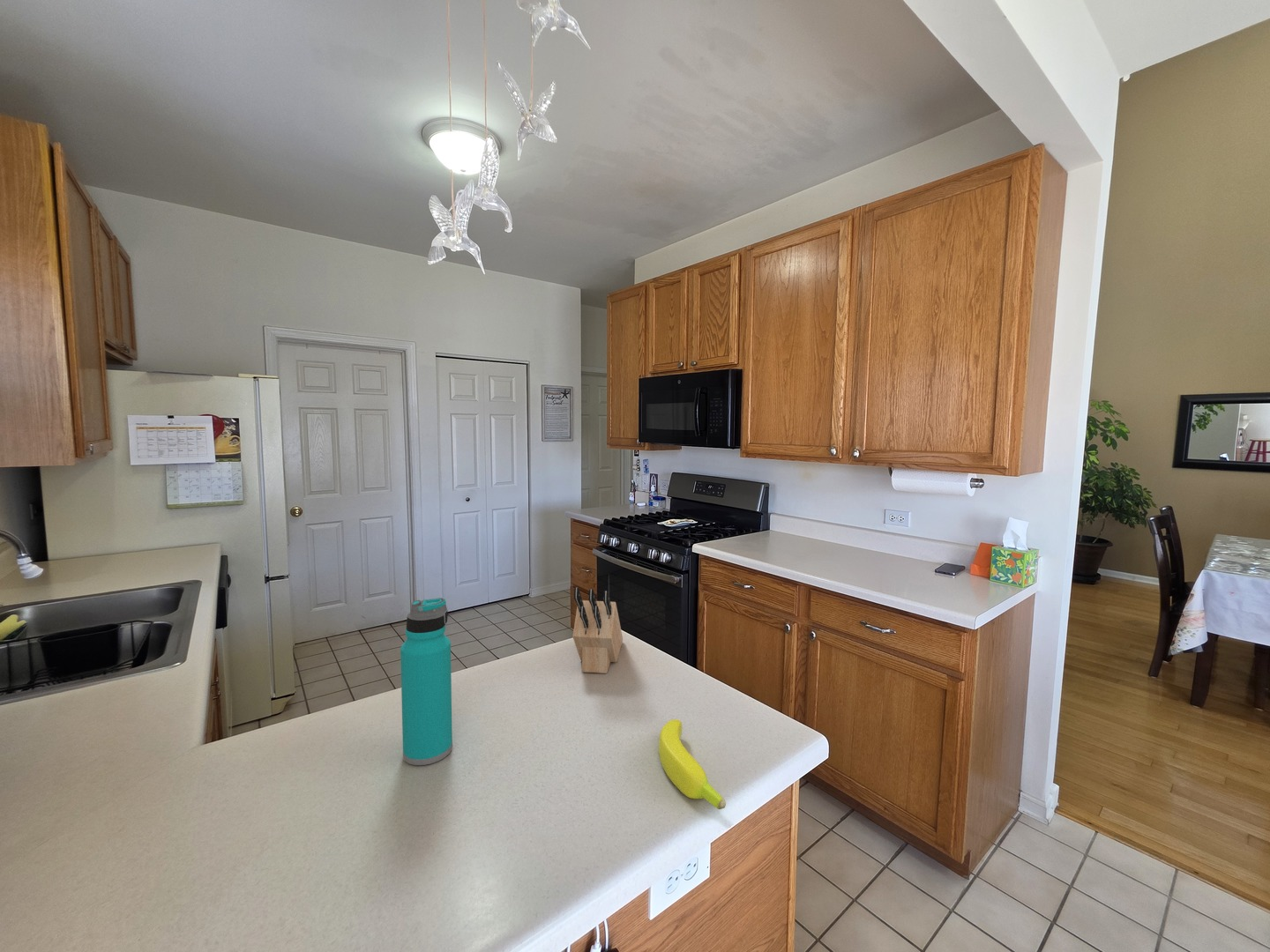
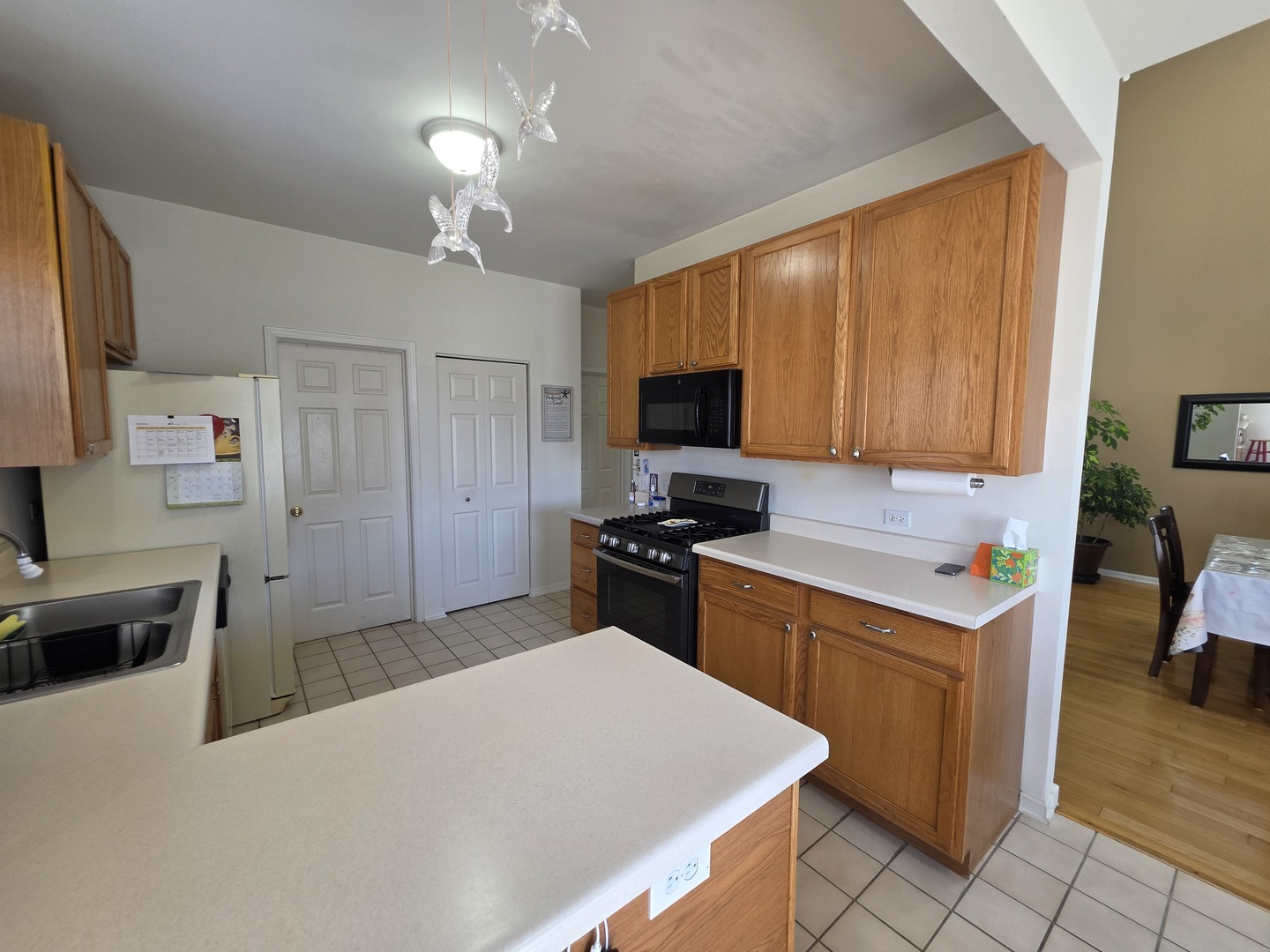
- banana [658,718,727,810]
- water bottle [400,597,453,766]
- knife block [571,587,624,674]
